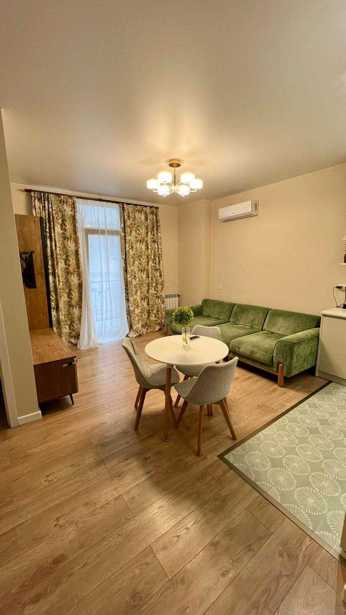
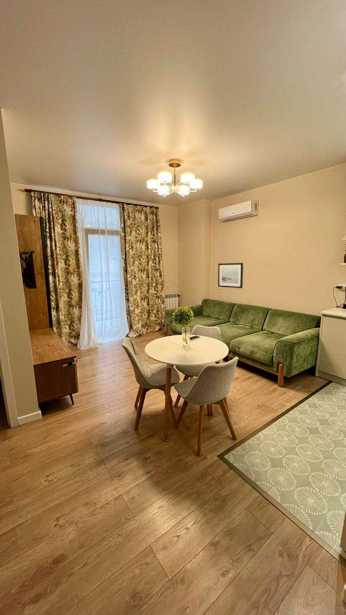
+ wall art [217,262,244,289]
